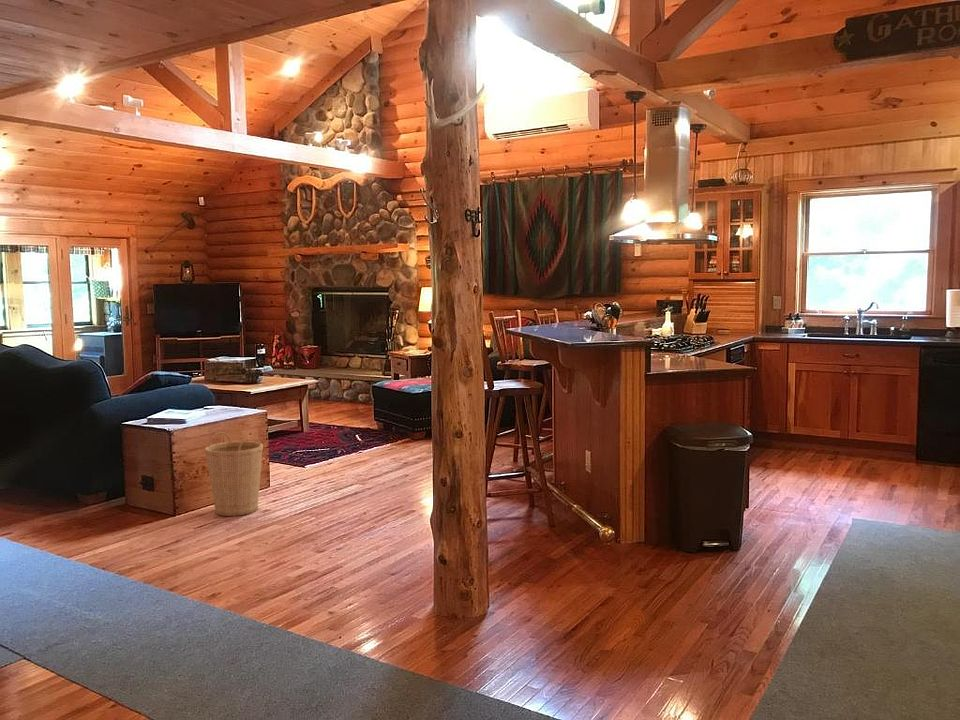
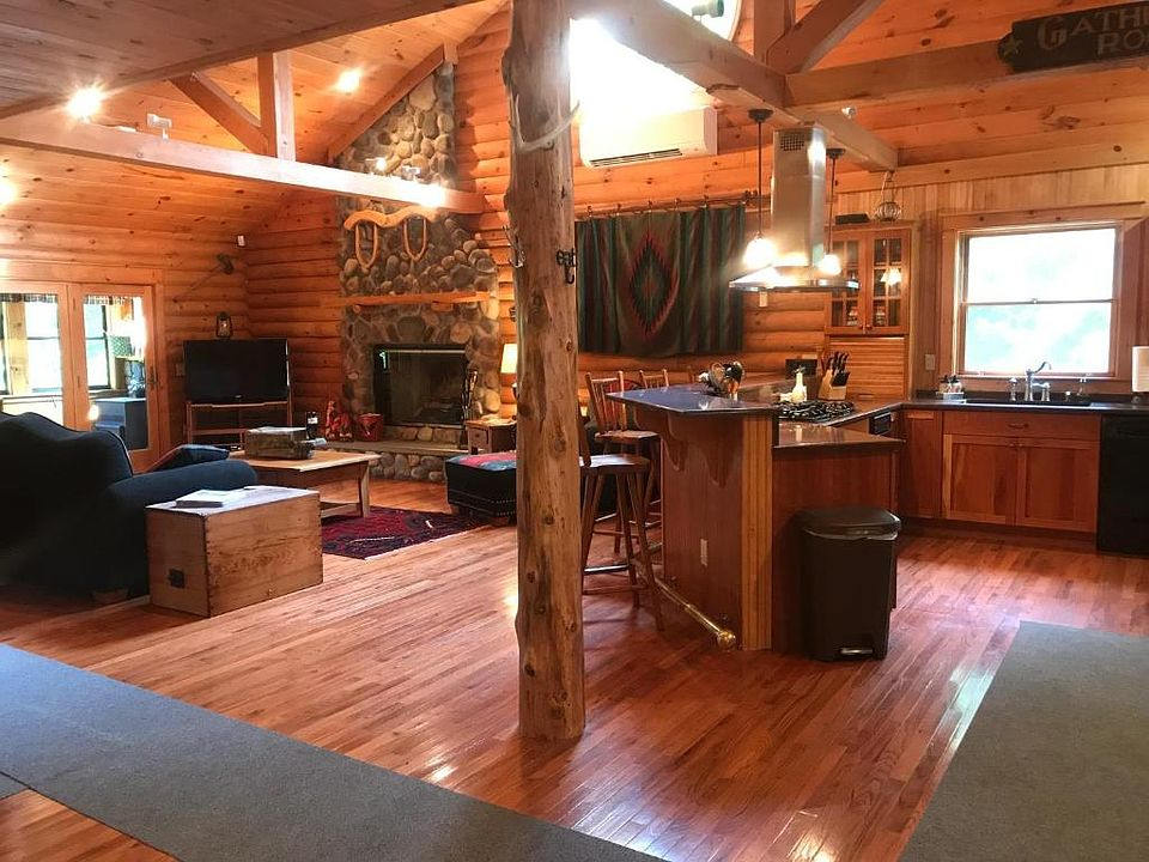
- basket [204,431,264,517]
